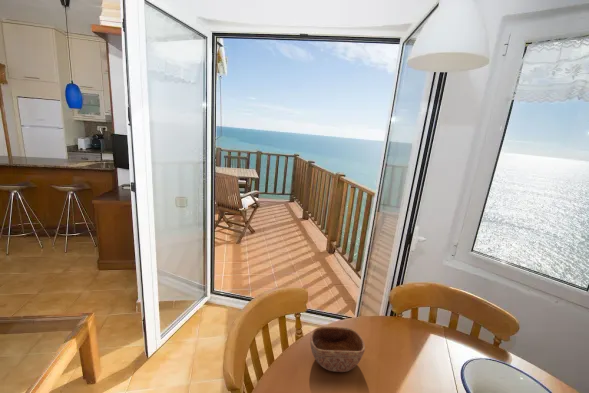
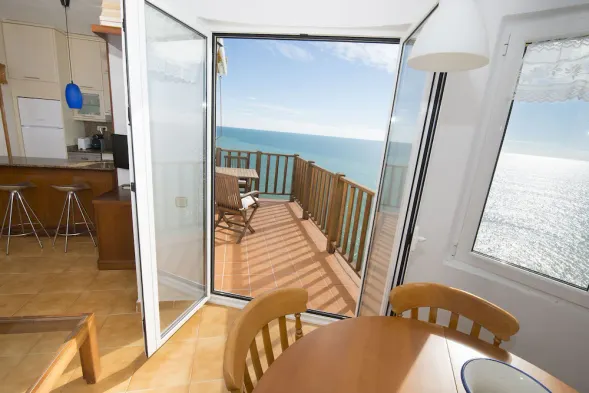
- bowl [309,326,366,373]
